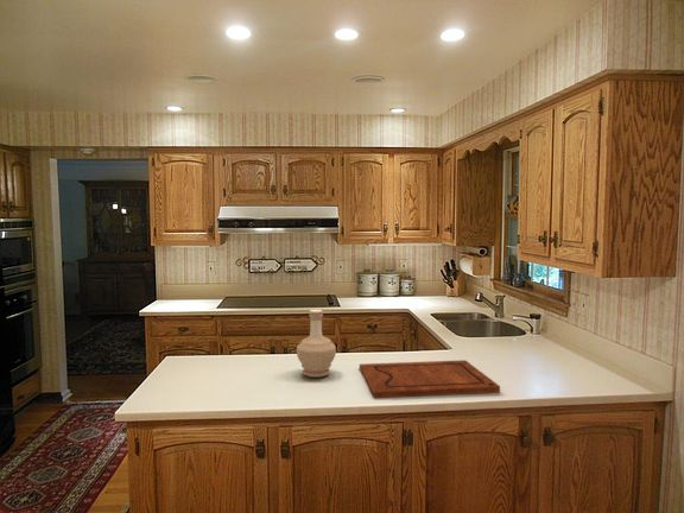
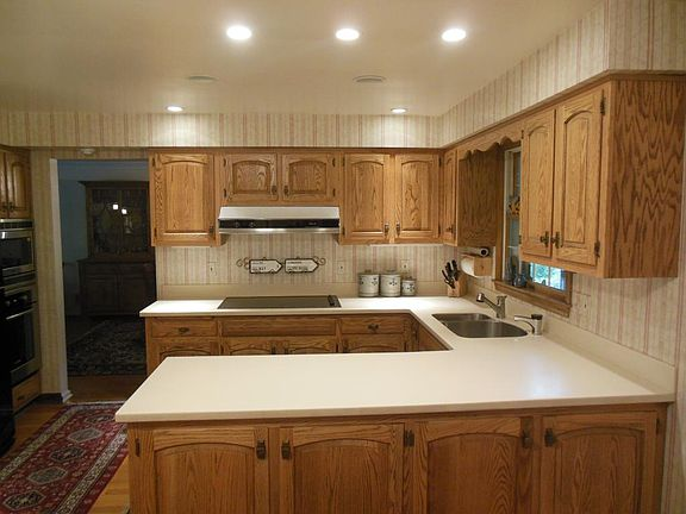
- bottle [296,309,337,379]
- cutting board [359,359,501,399]
